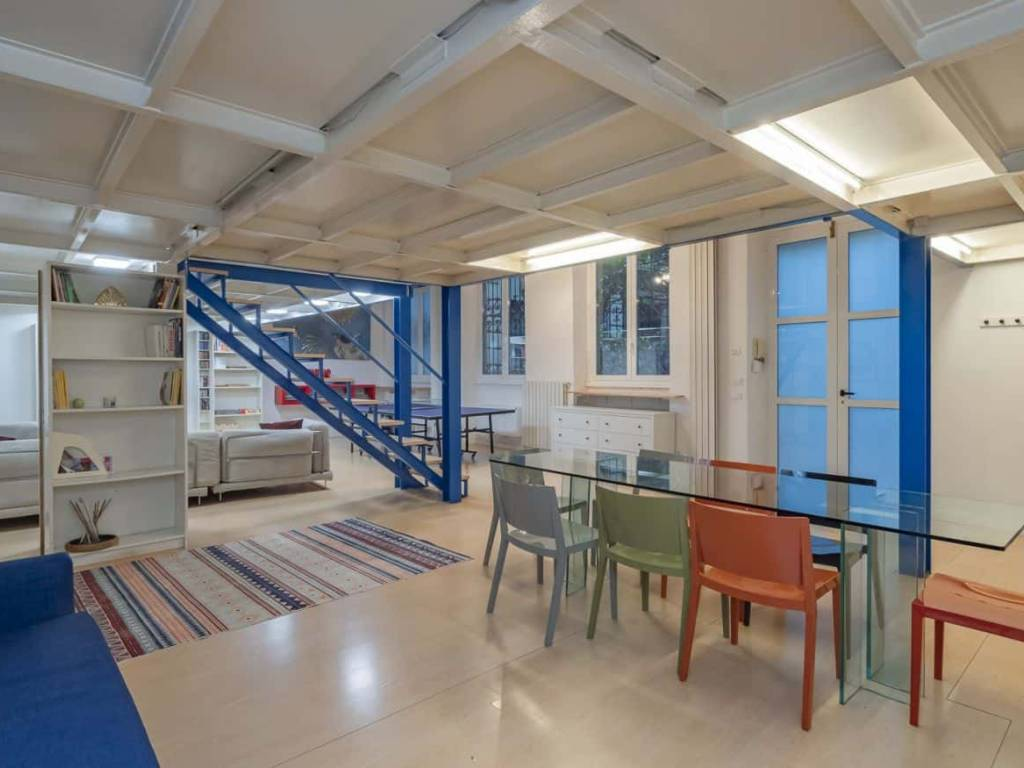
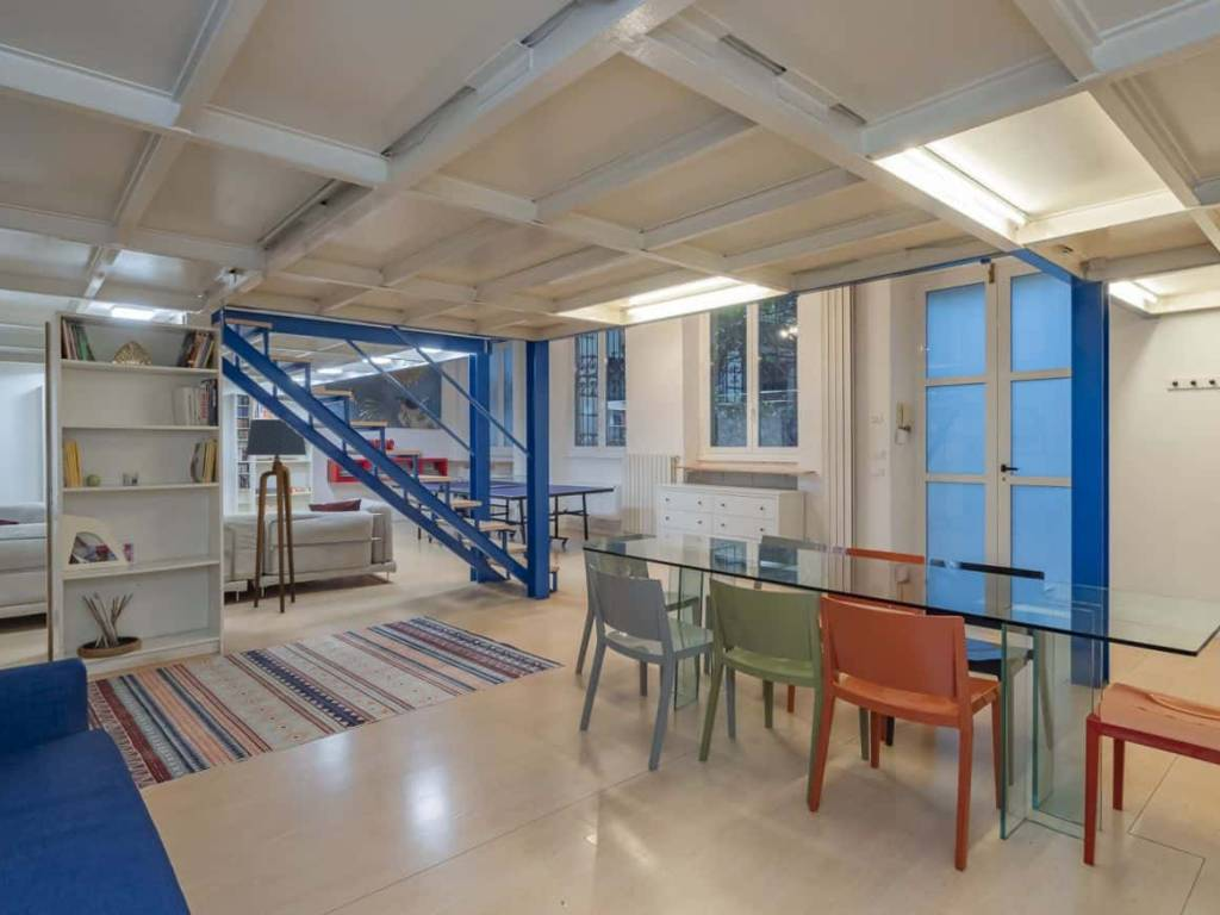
+ floor lamp [244,418,307,614]
